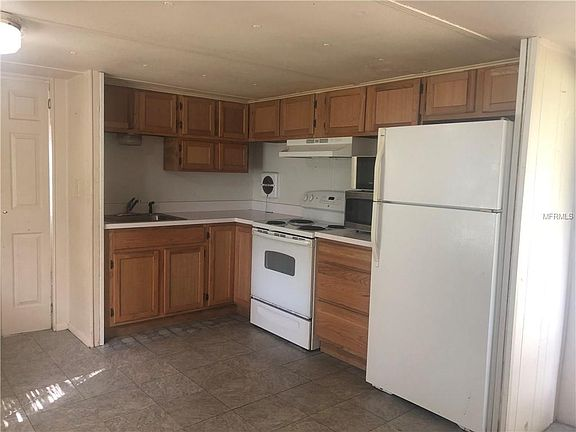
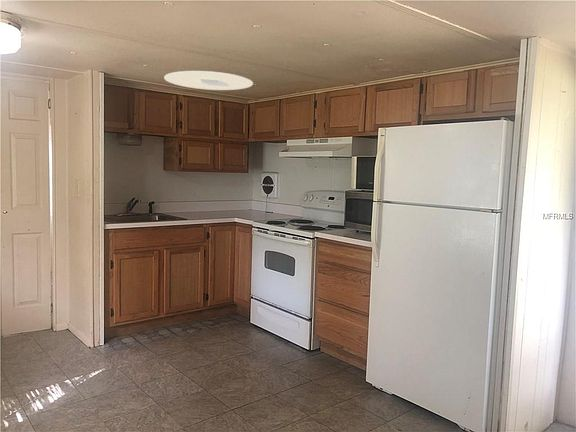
+ ceiling light [163,70,254,91]
